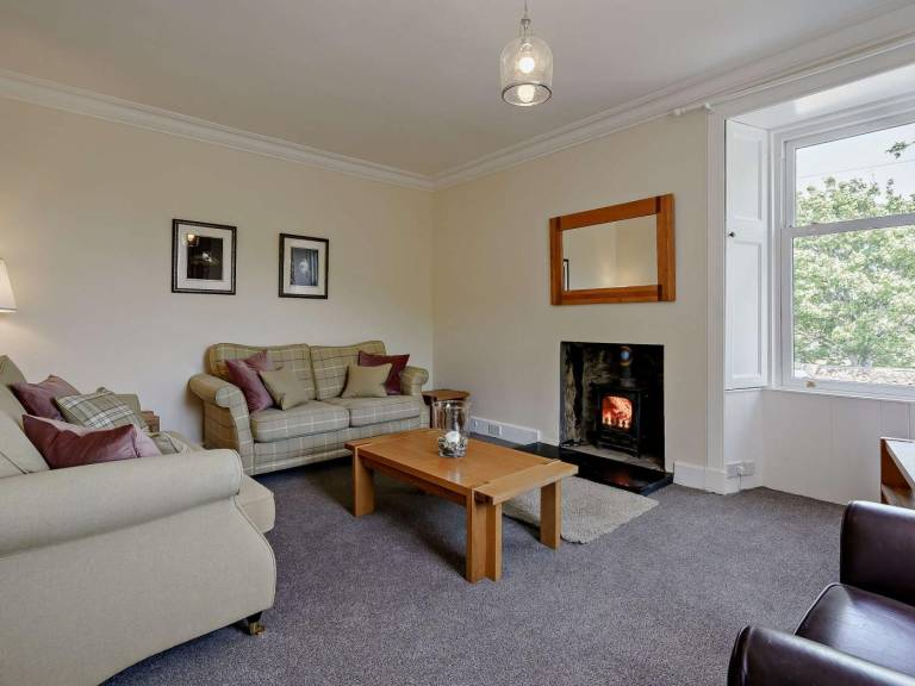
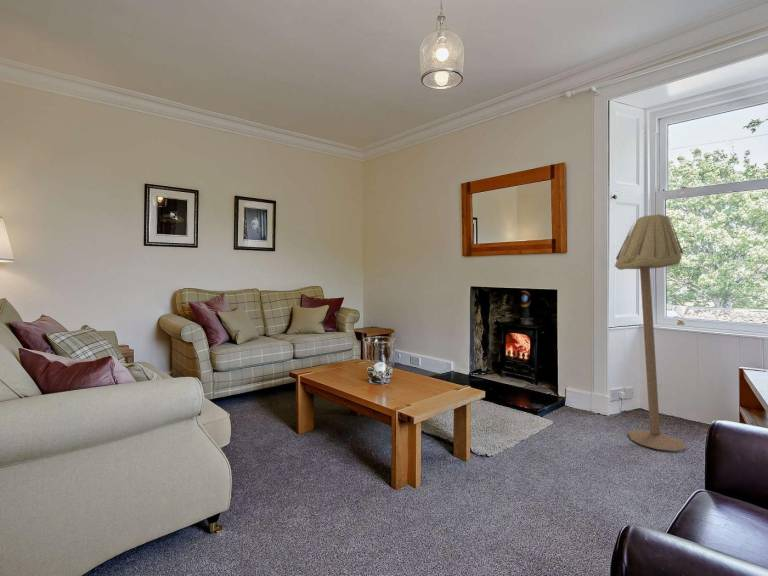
+ floor lamp [614,213,687,452]
